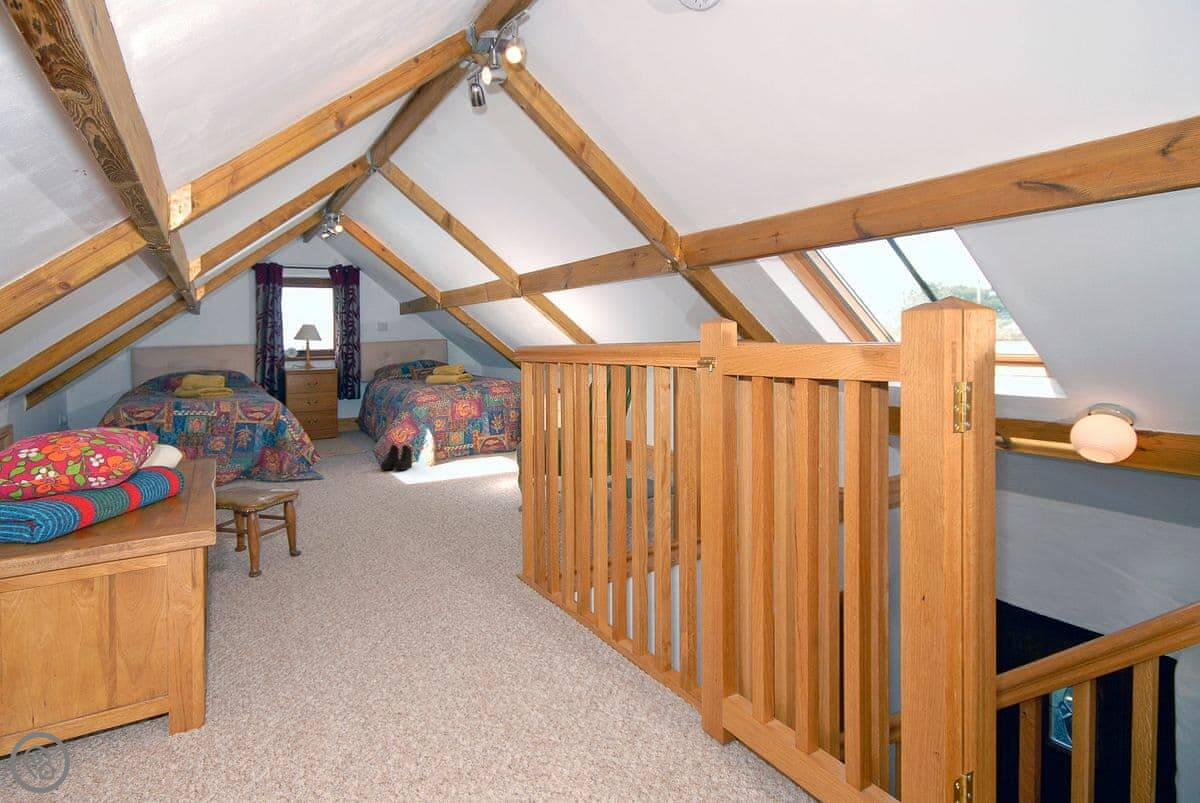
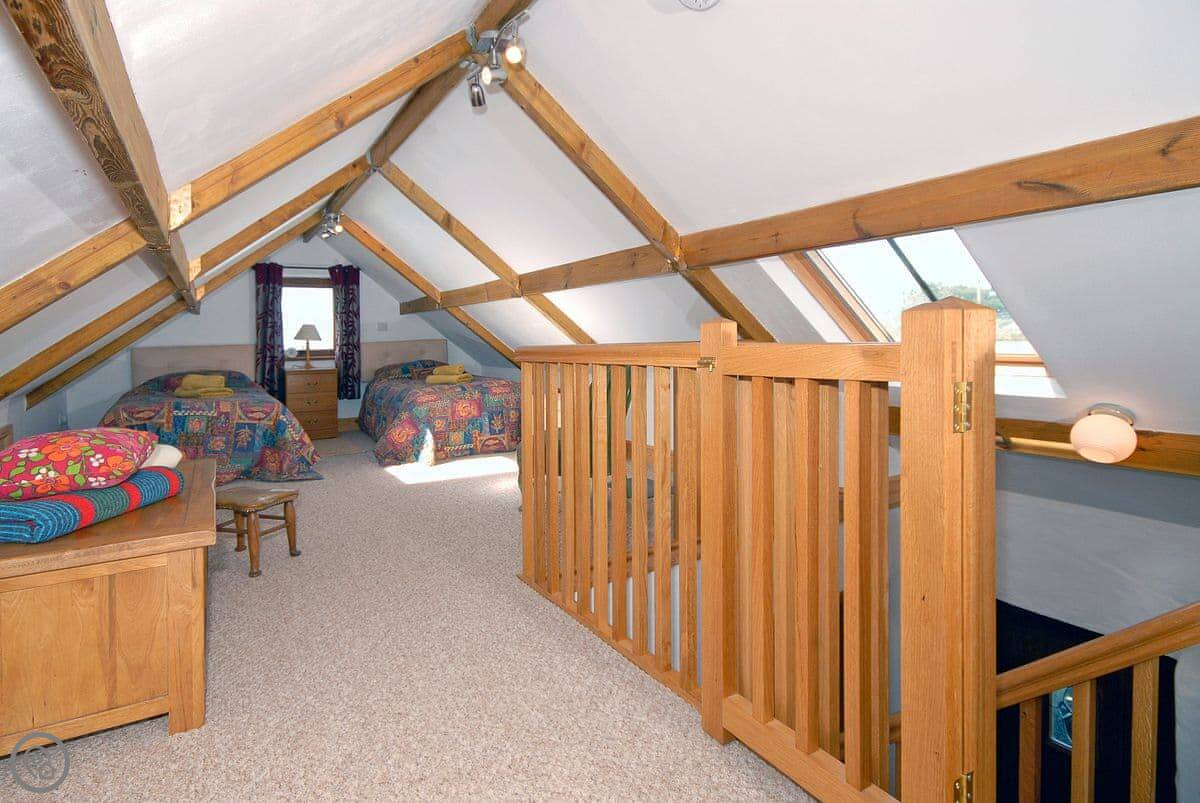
- boots [379,444,413,471]
